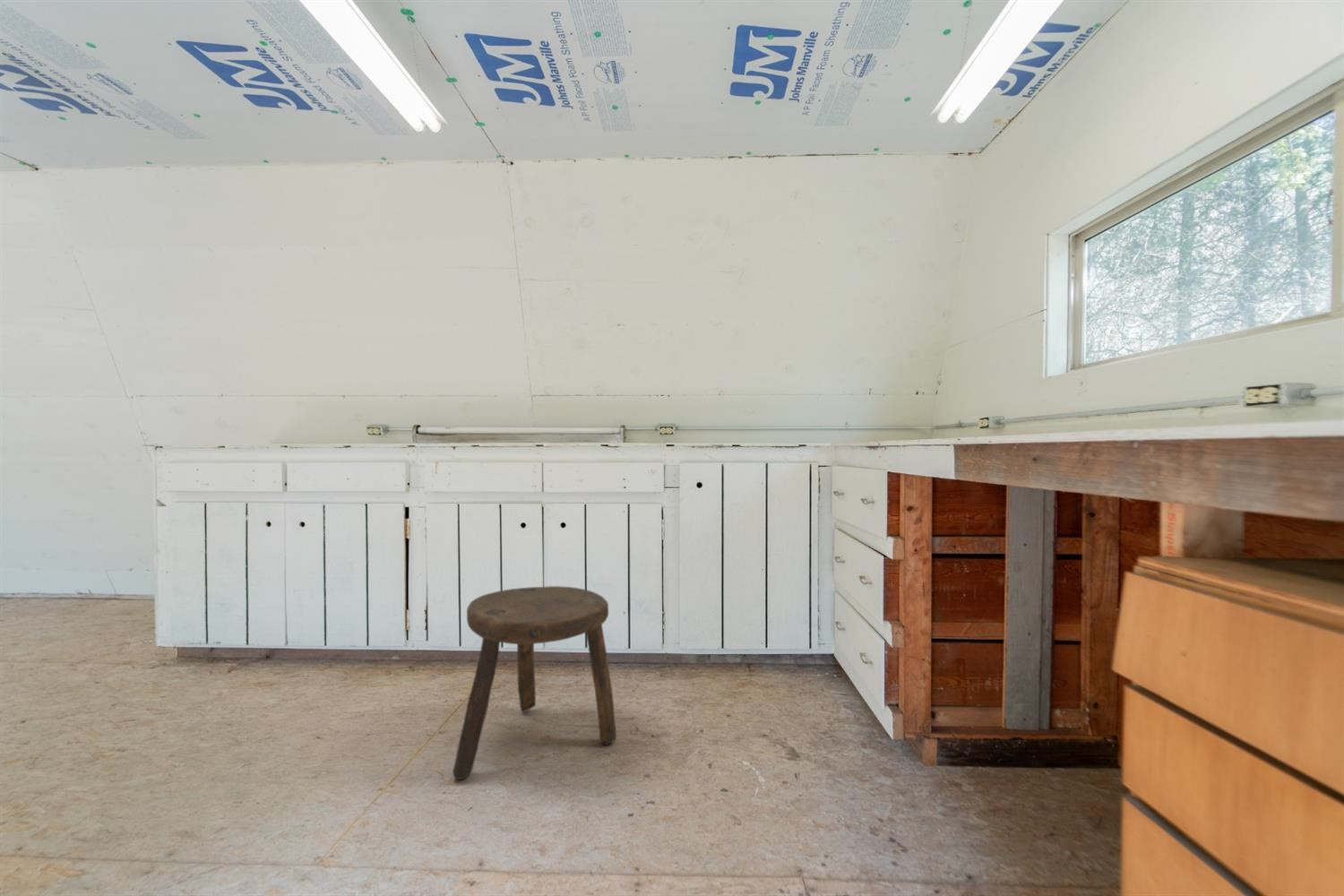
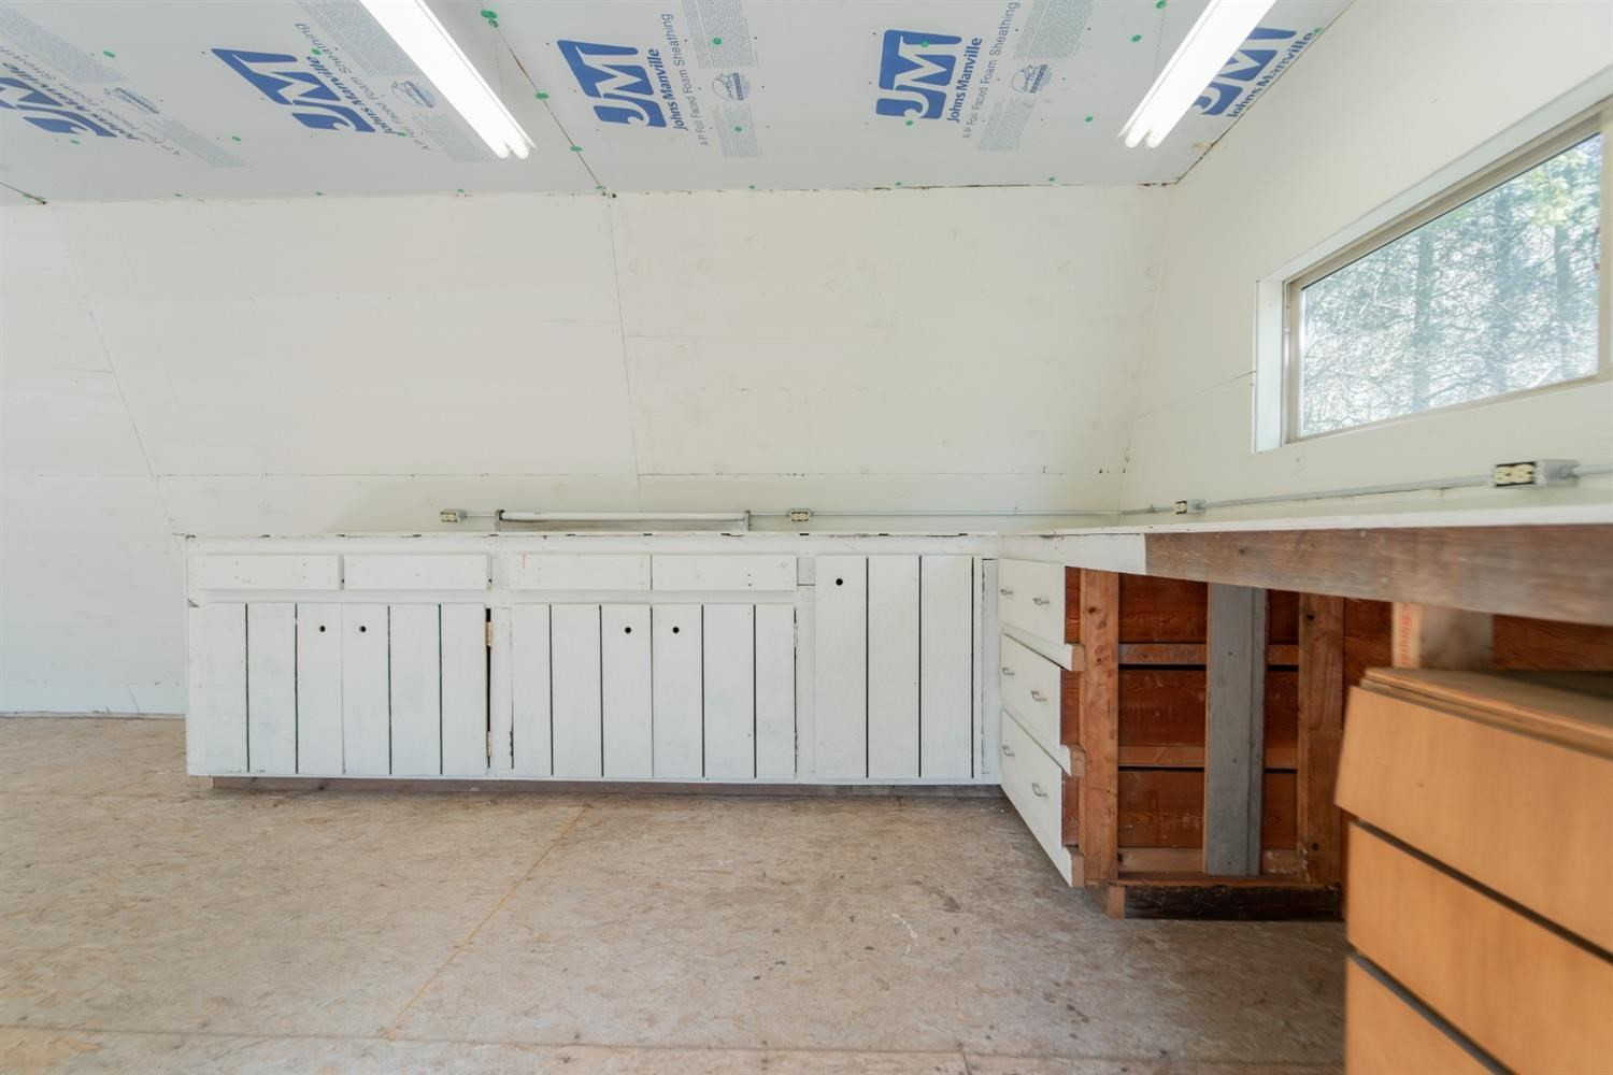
- stool [452,585,617,780]
